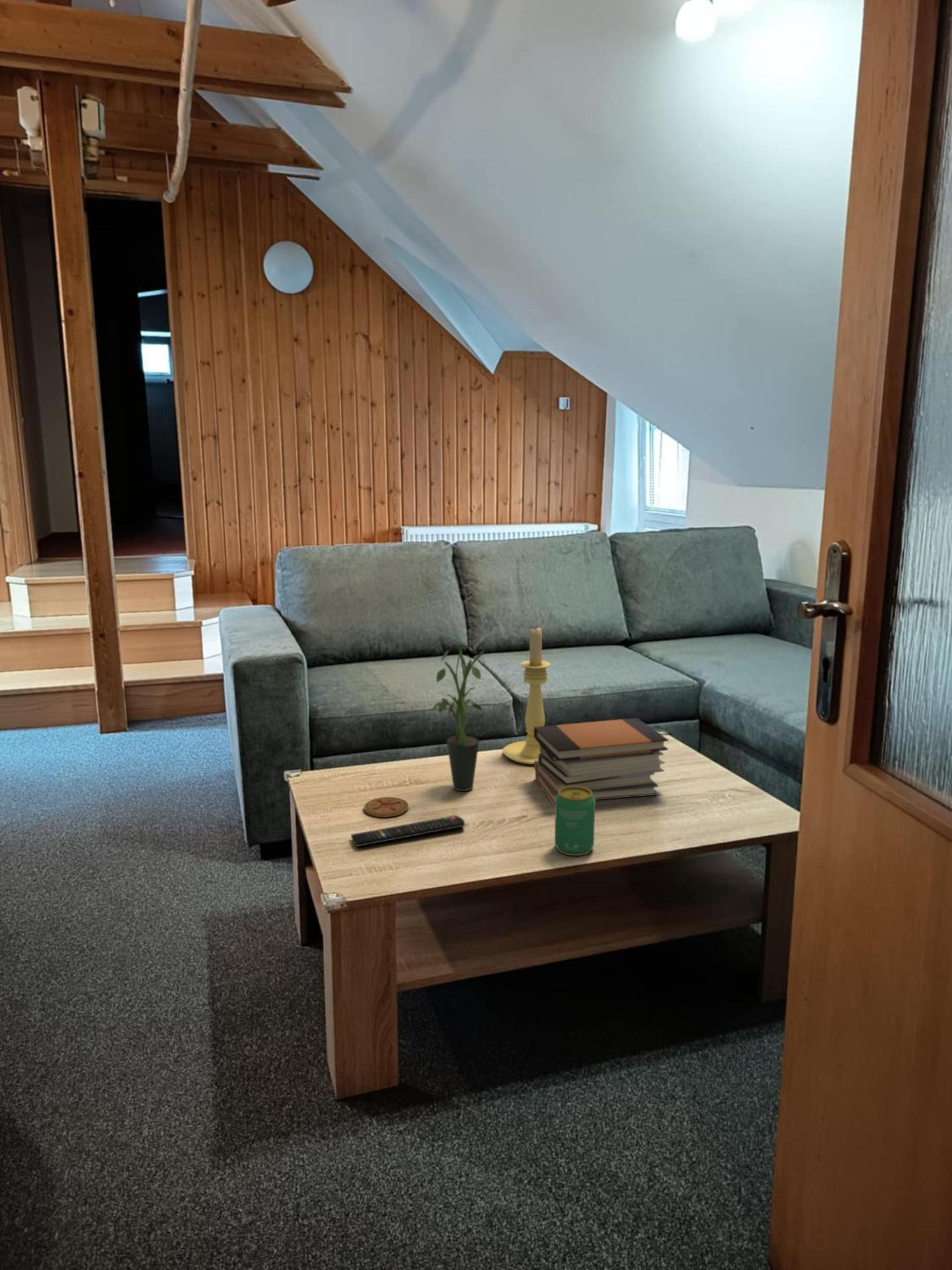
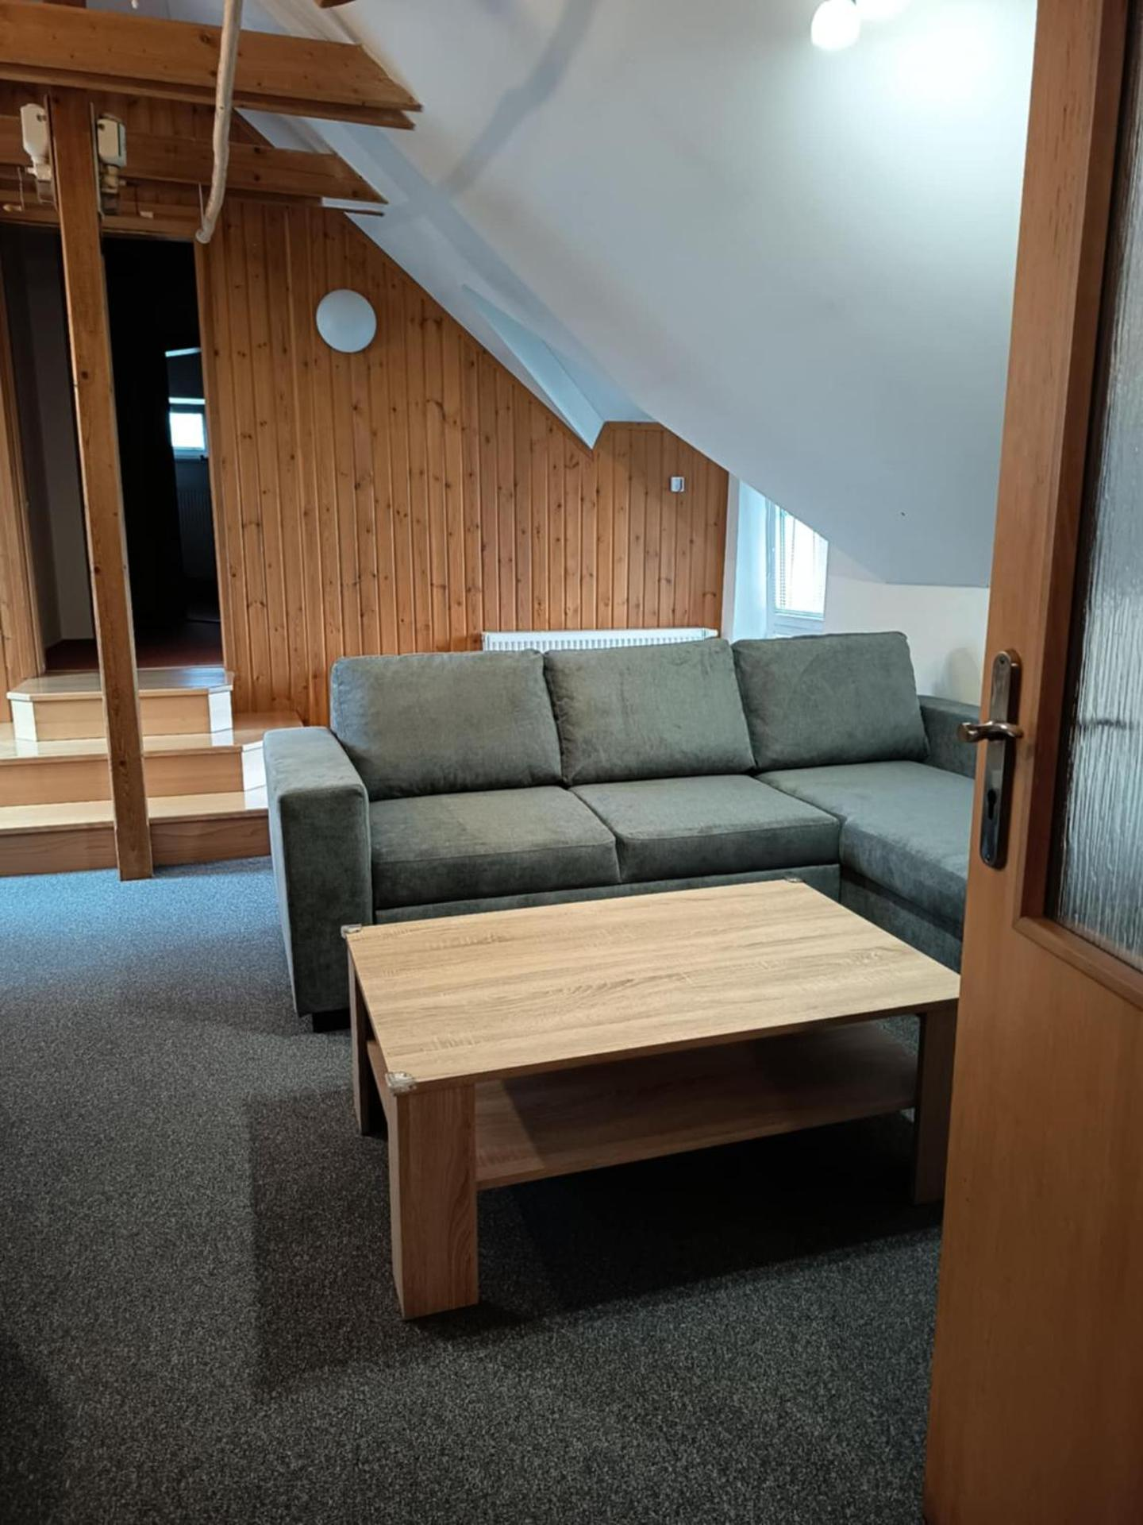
- potted plant [430,642,487,792]
- coaster [364,796,409,818]
- book stack [534,717,669,804]
- candle holder [502,625,551,765]
- remote control [350,814,466,847]
- beverage can [554,786,596,857]
